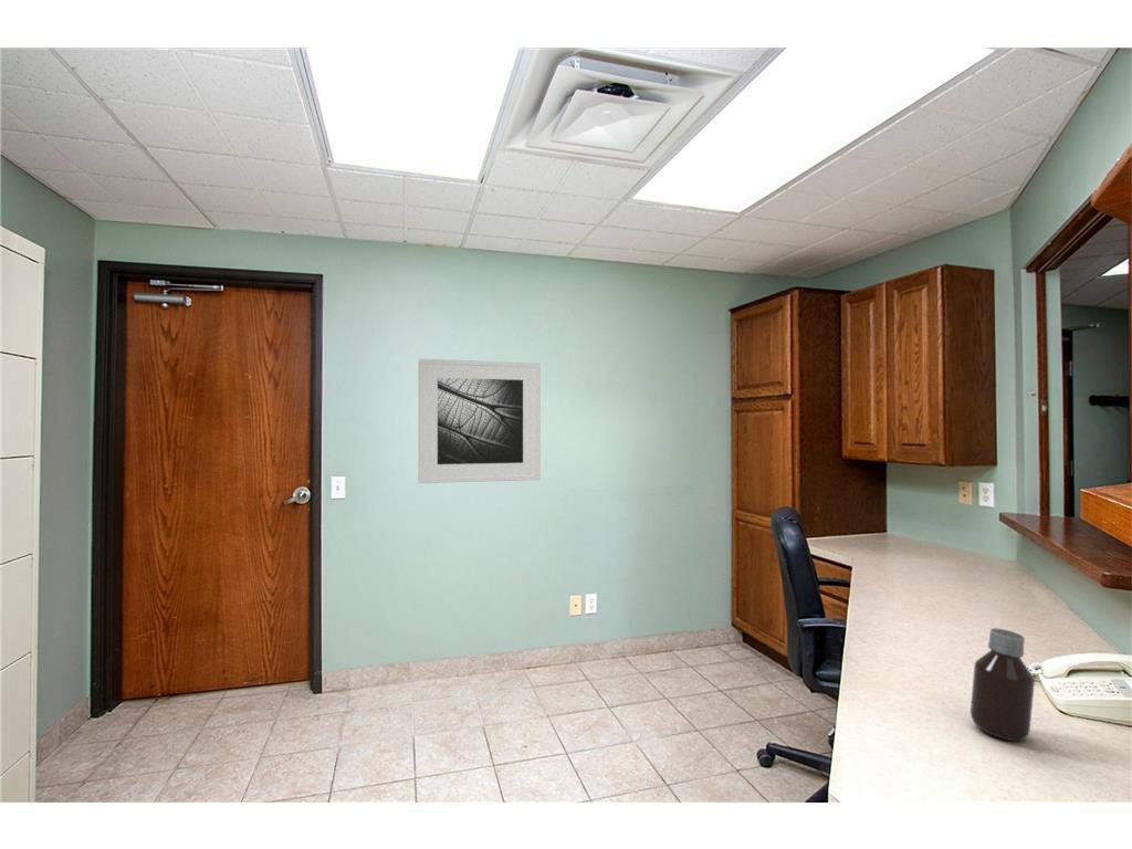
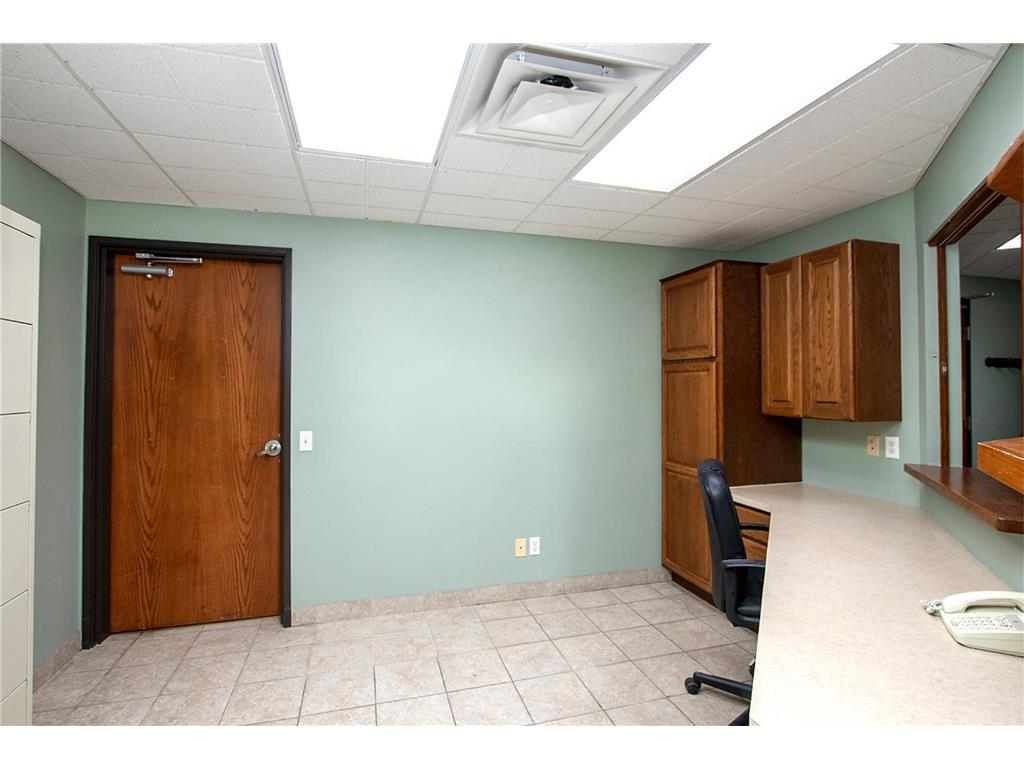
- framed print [417,358,542,484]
- bottle [969,627,1036,742]
